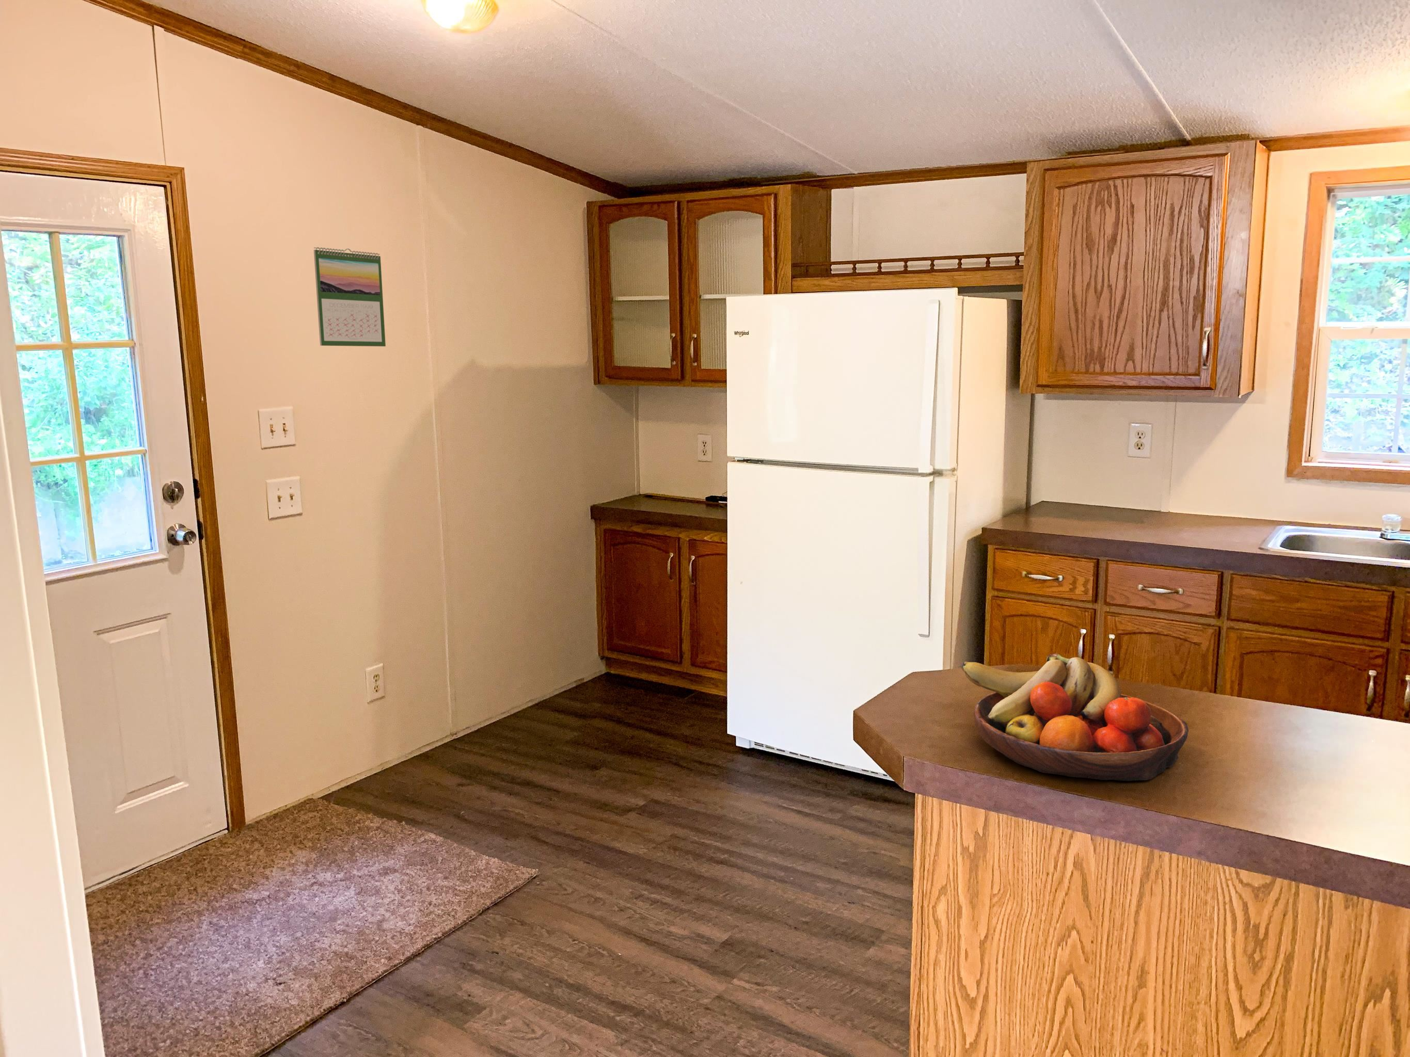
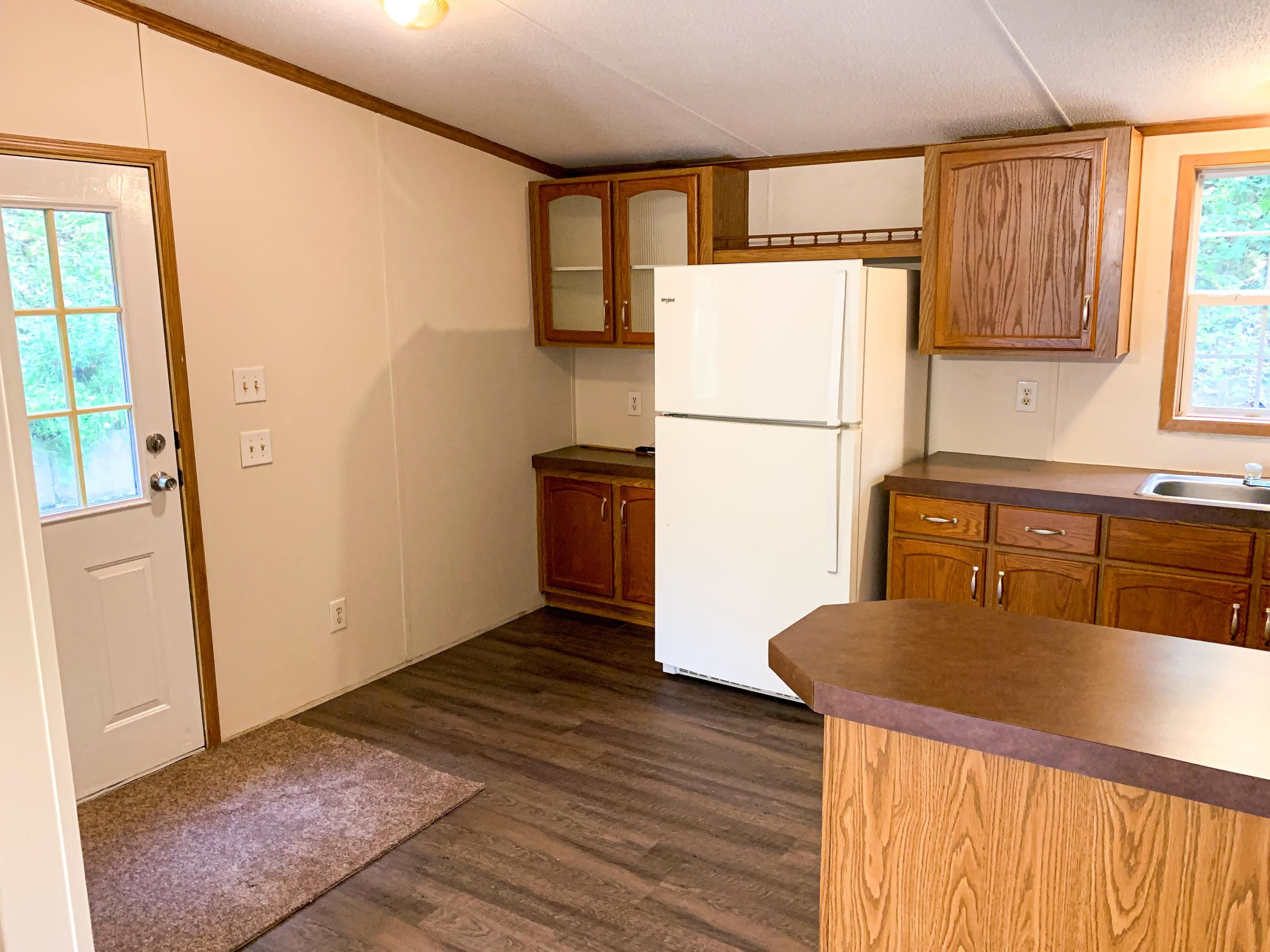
- calendar [313,246,386,346]
- fruit bowl [961,653,1189,782]
